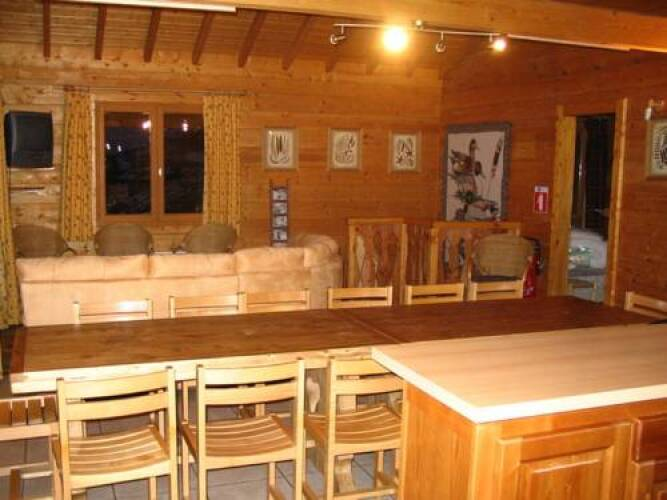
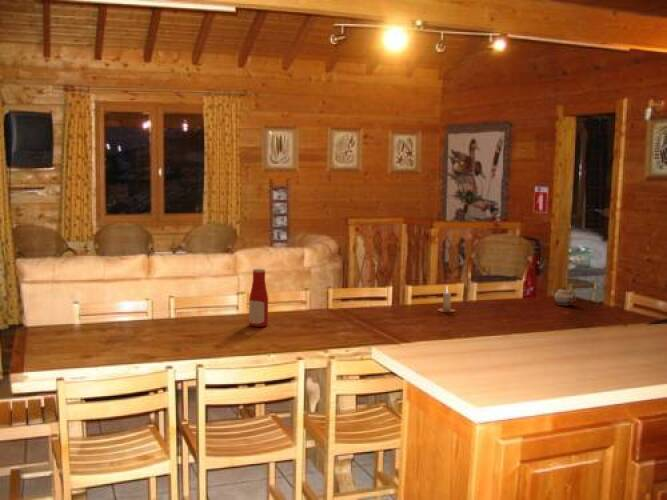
+ candle [437,286,456,313]
+ teapot [552,286,577,306]
+ bottle [248,268,269,328]
